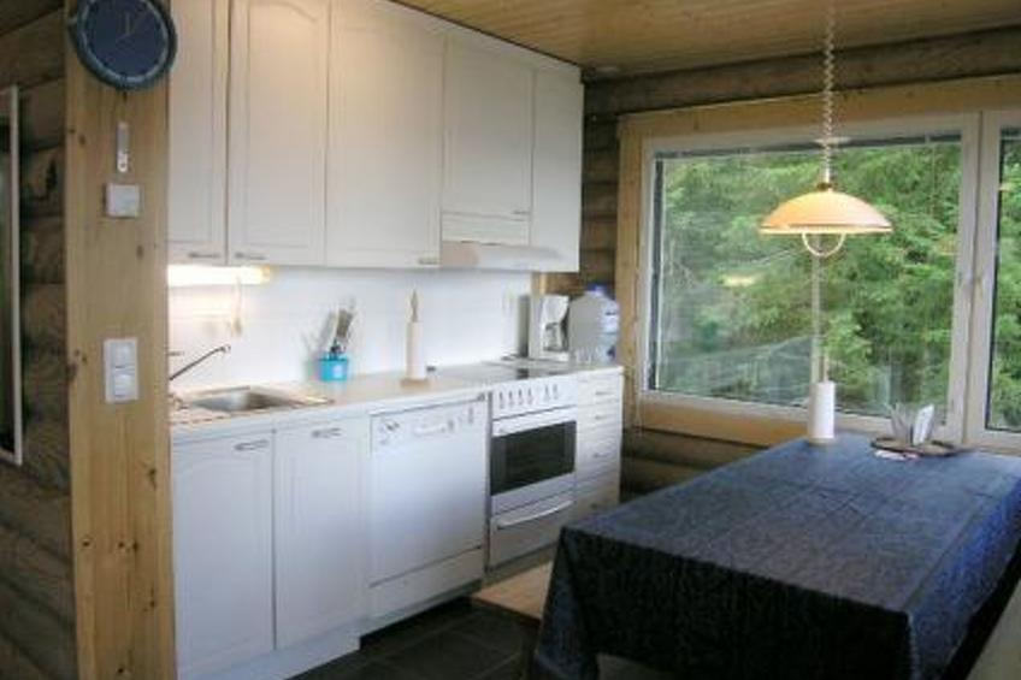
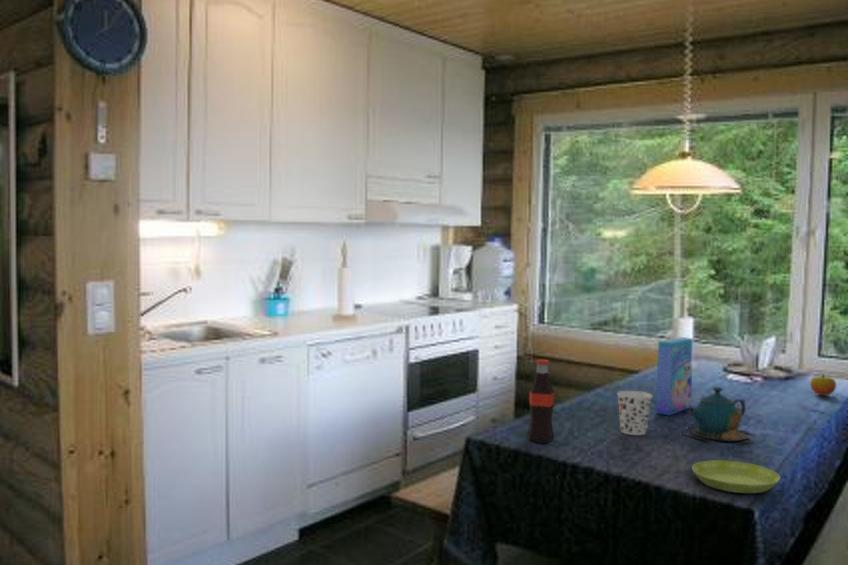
+ bottle [526,359,556,444]
+ cup [616,390,654,436]
+ apple [809,374,837,396]
+ saucer [691,459,781,494]
+ teapot [682,386,760,445]
+ cereal box [655,336,694,417]
